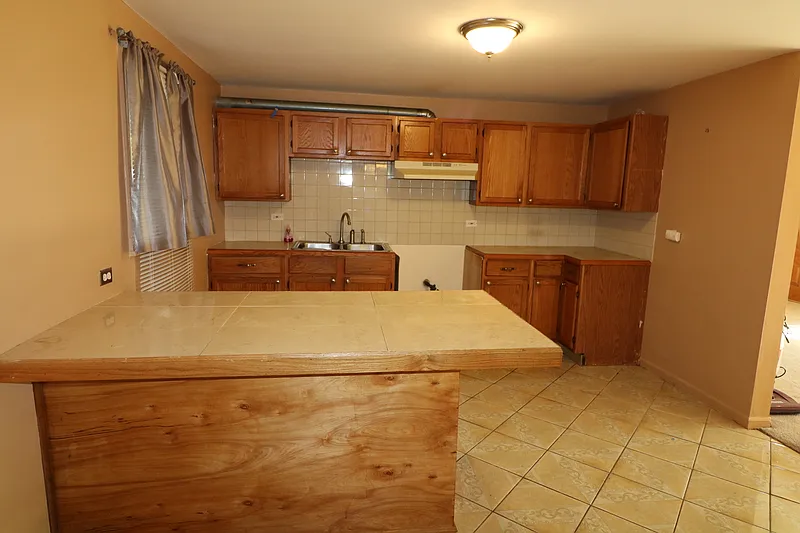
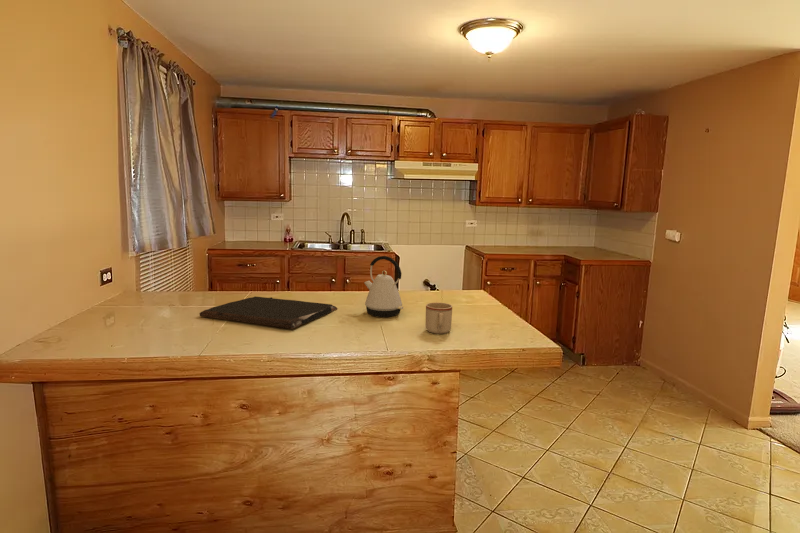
+ cutting board [198,296,338,330]
+ mug [425,301,453,335]
+ kettle [363,255,404,318]
